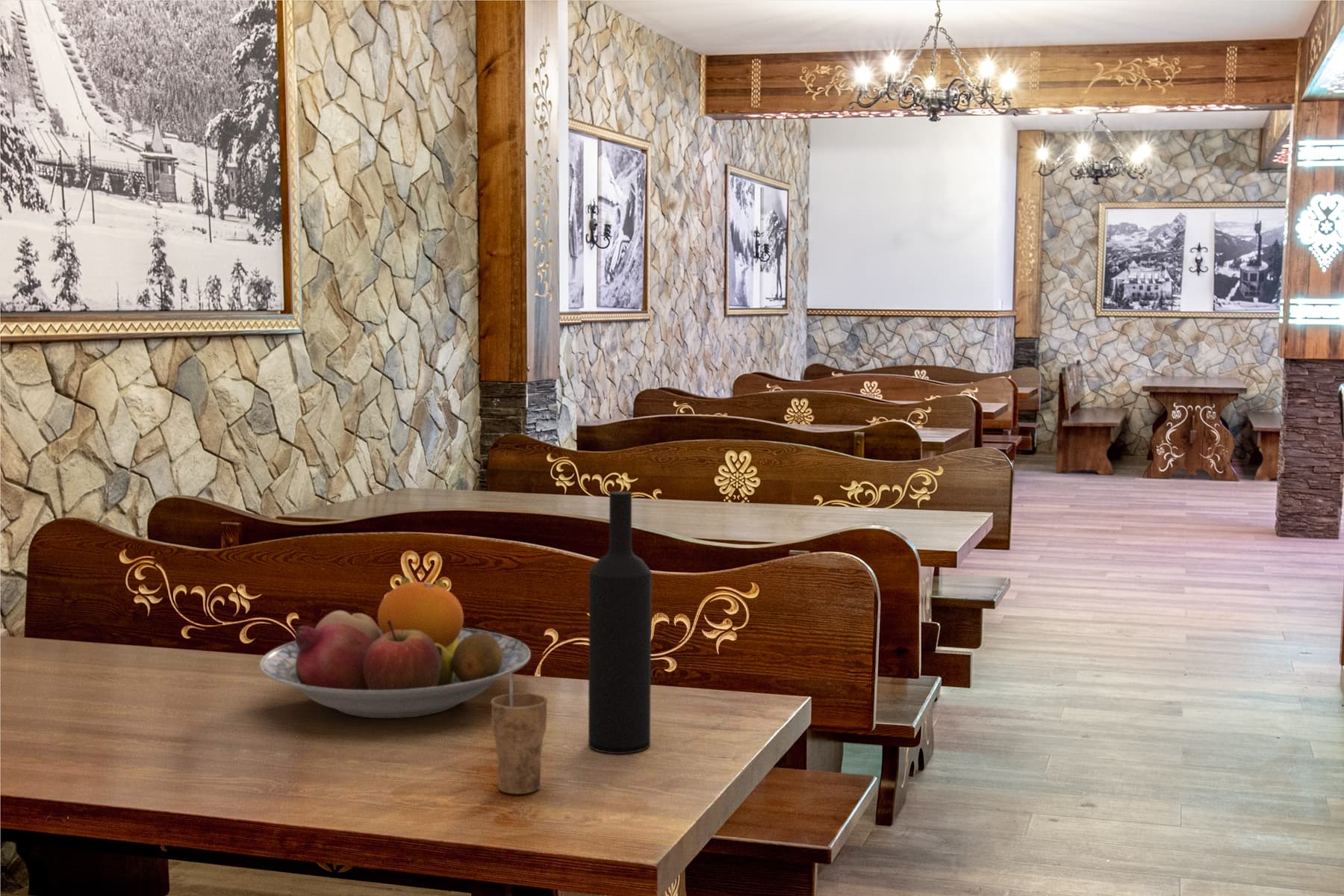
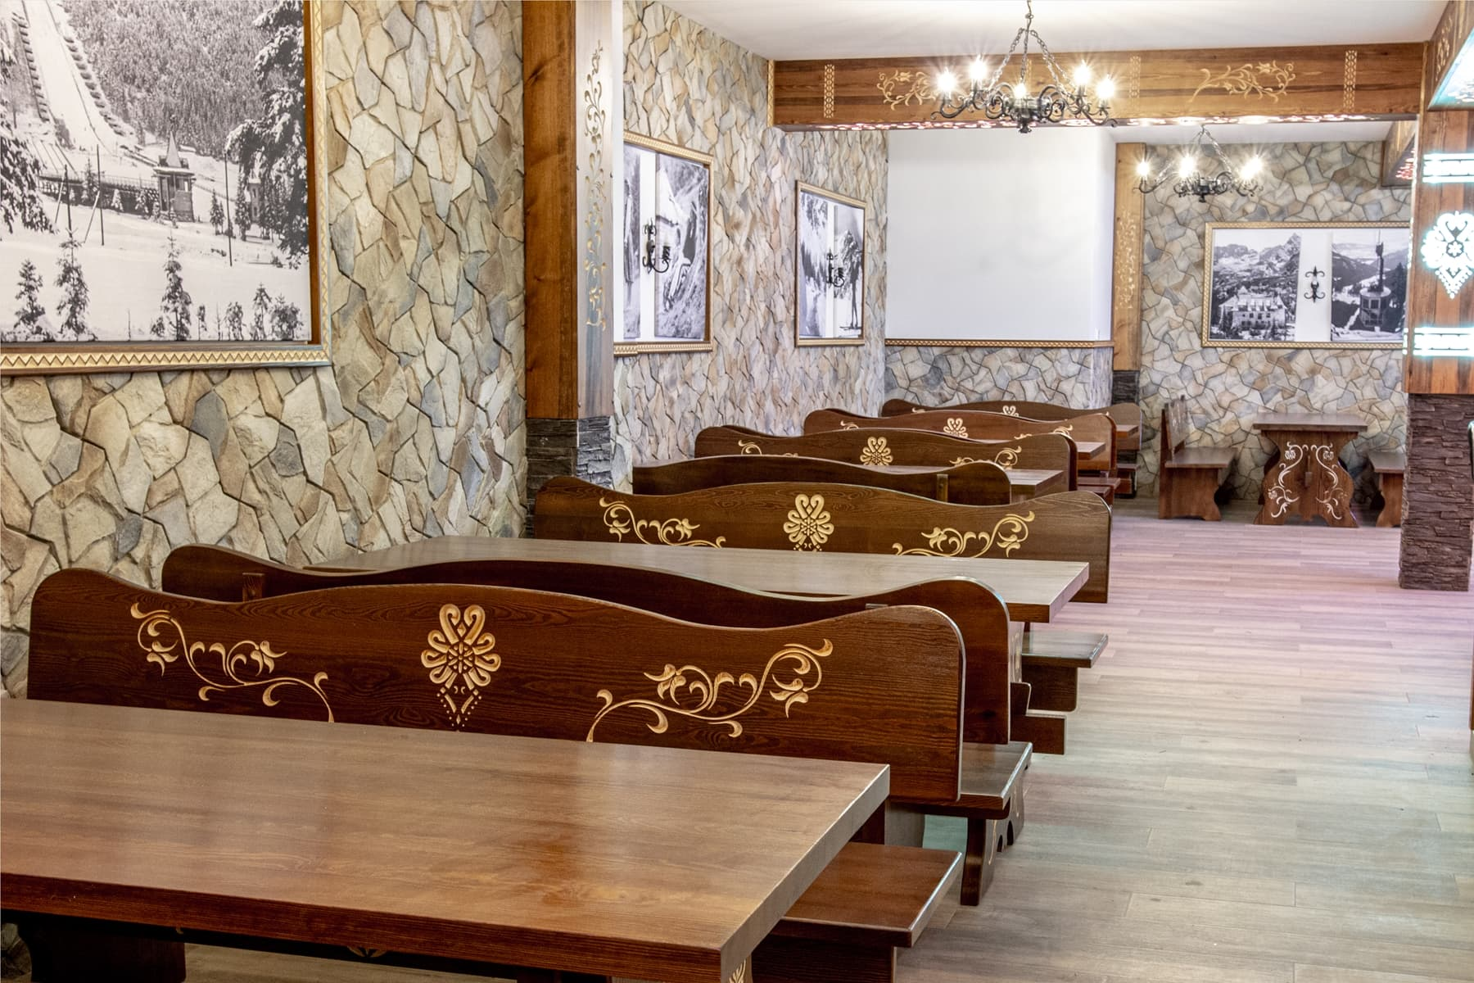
- cup [491,671,548,795]
- fruit bowl [259,576,532,719]
- wine bottle [588,491,653,754]
